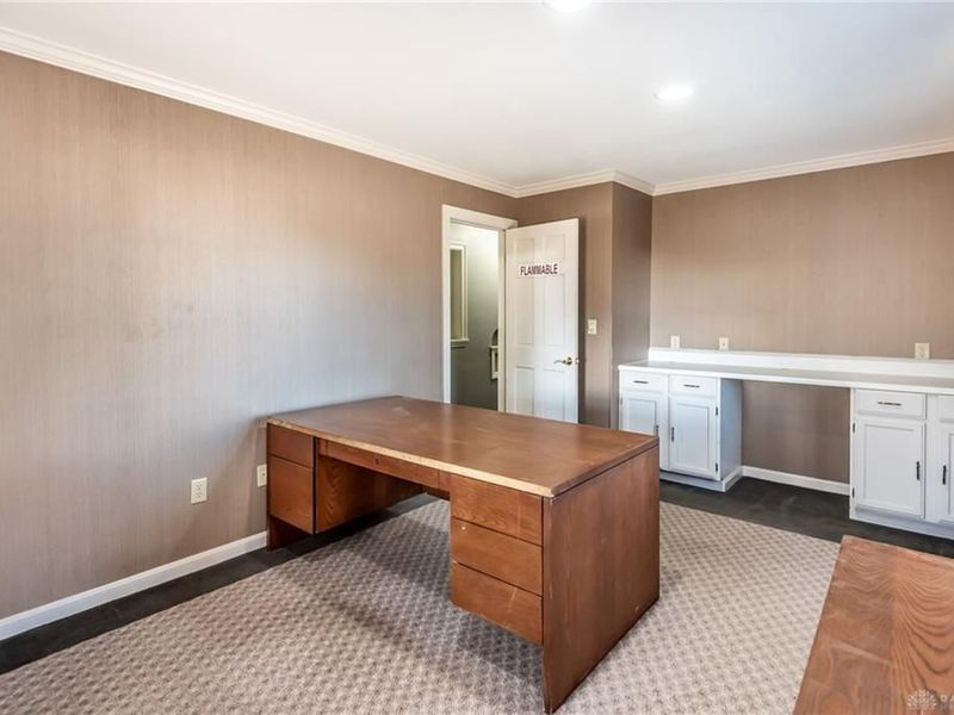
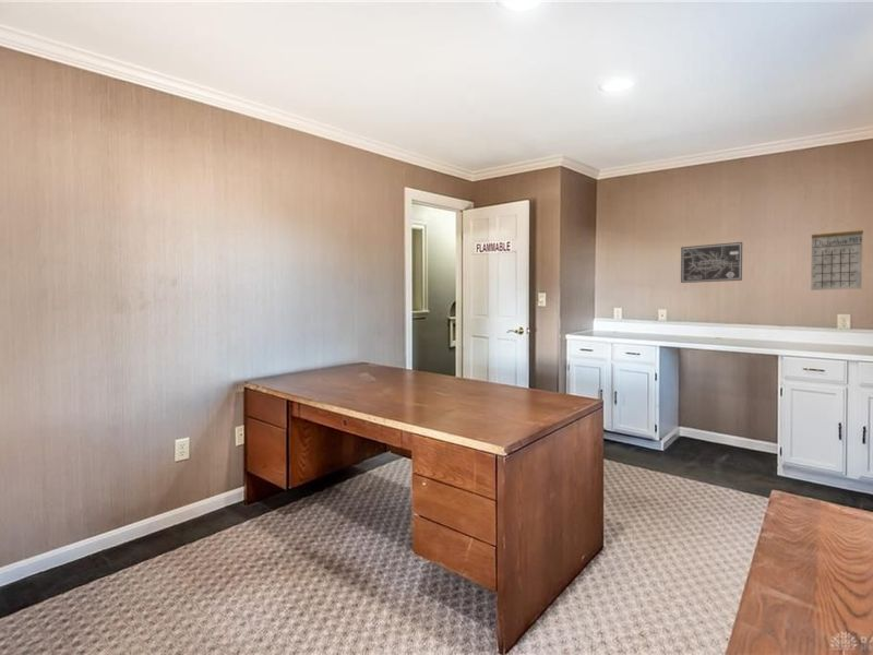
+ calendar [810,219,864,291]
+ wall art [680,241,743,284]
